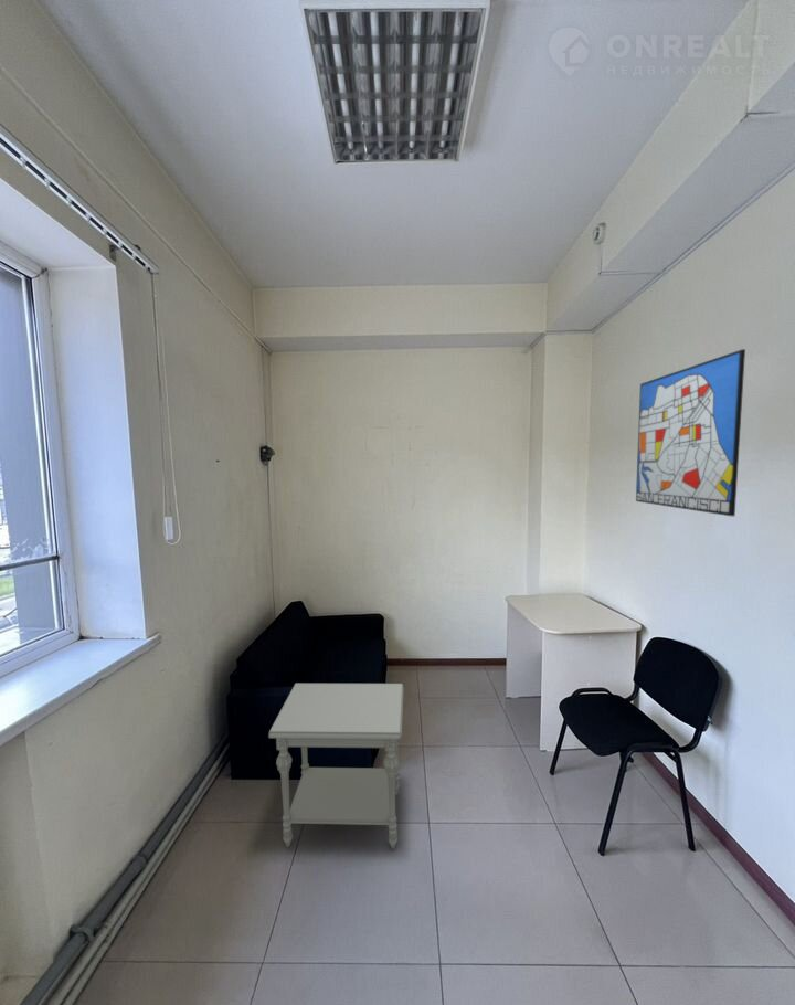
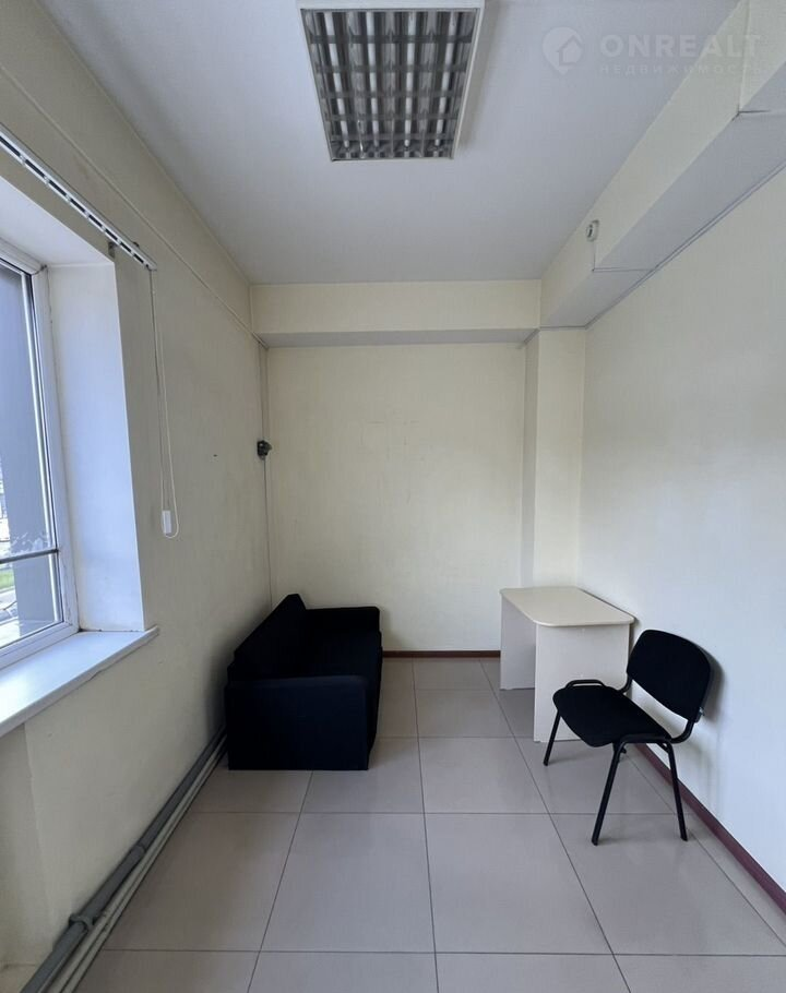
- wall art [635,348,746,517]
- side table [267,683,405,850]
